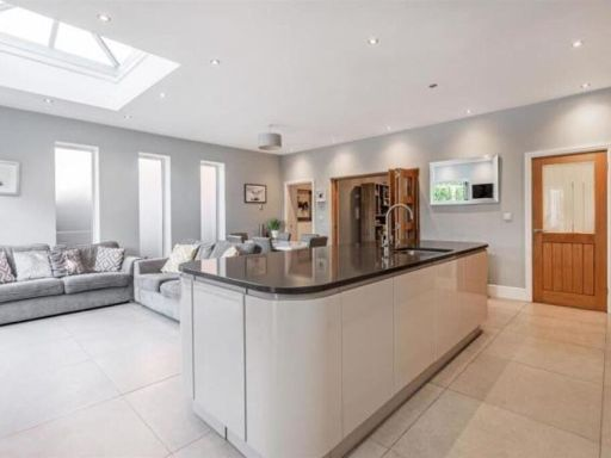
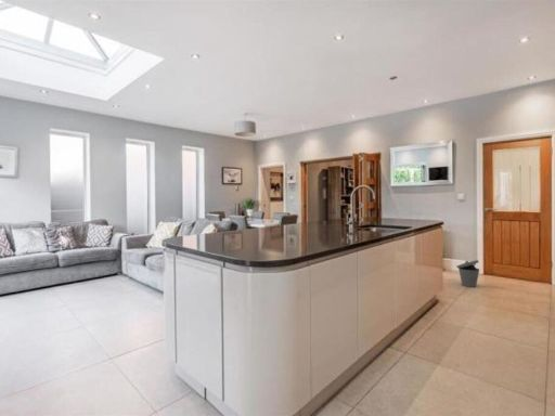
+ trash can [455,259,480,288]
